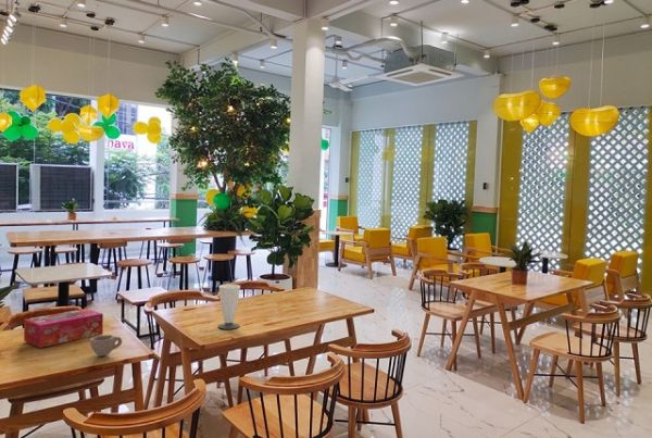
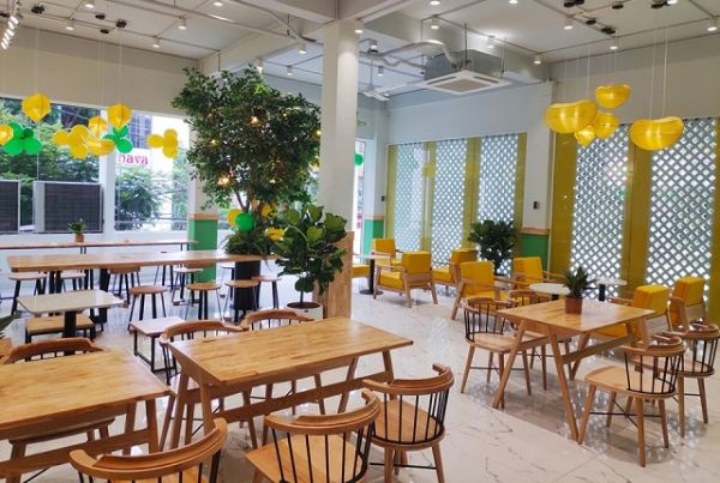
- cup [217,284,241,330]
- cup [89,334,123,358]
- tissue box [23,308,104,349]
